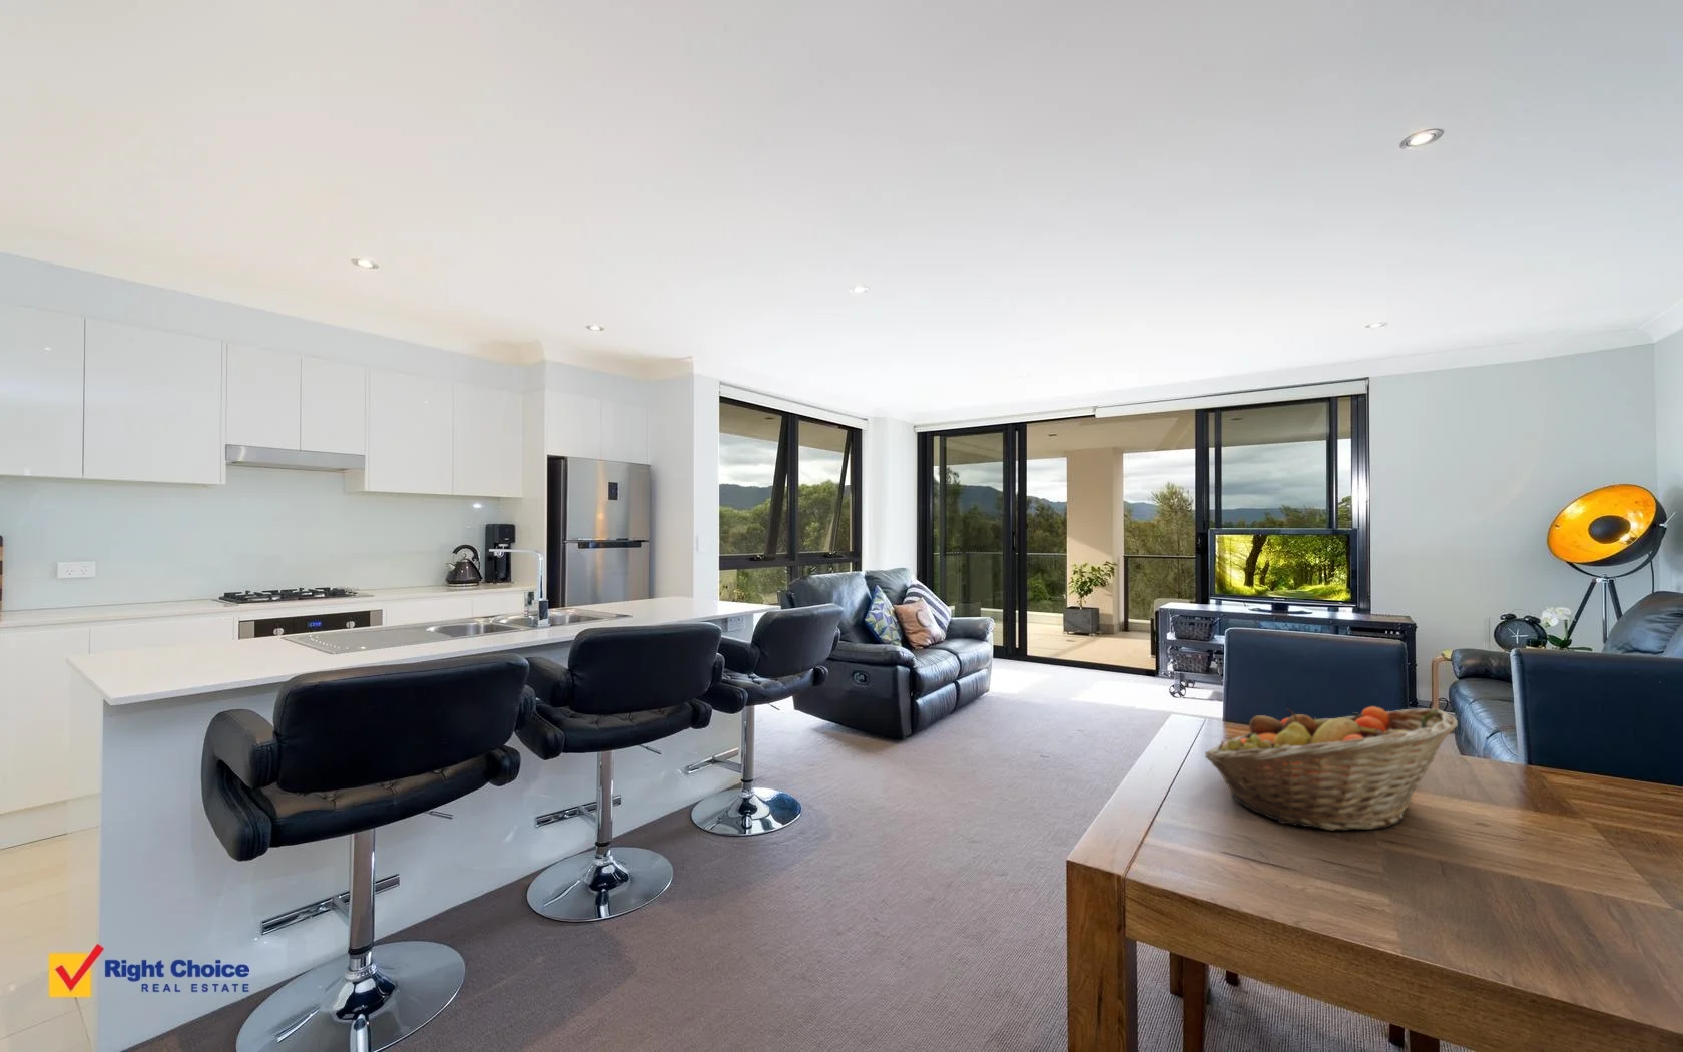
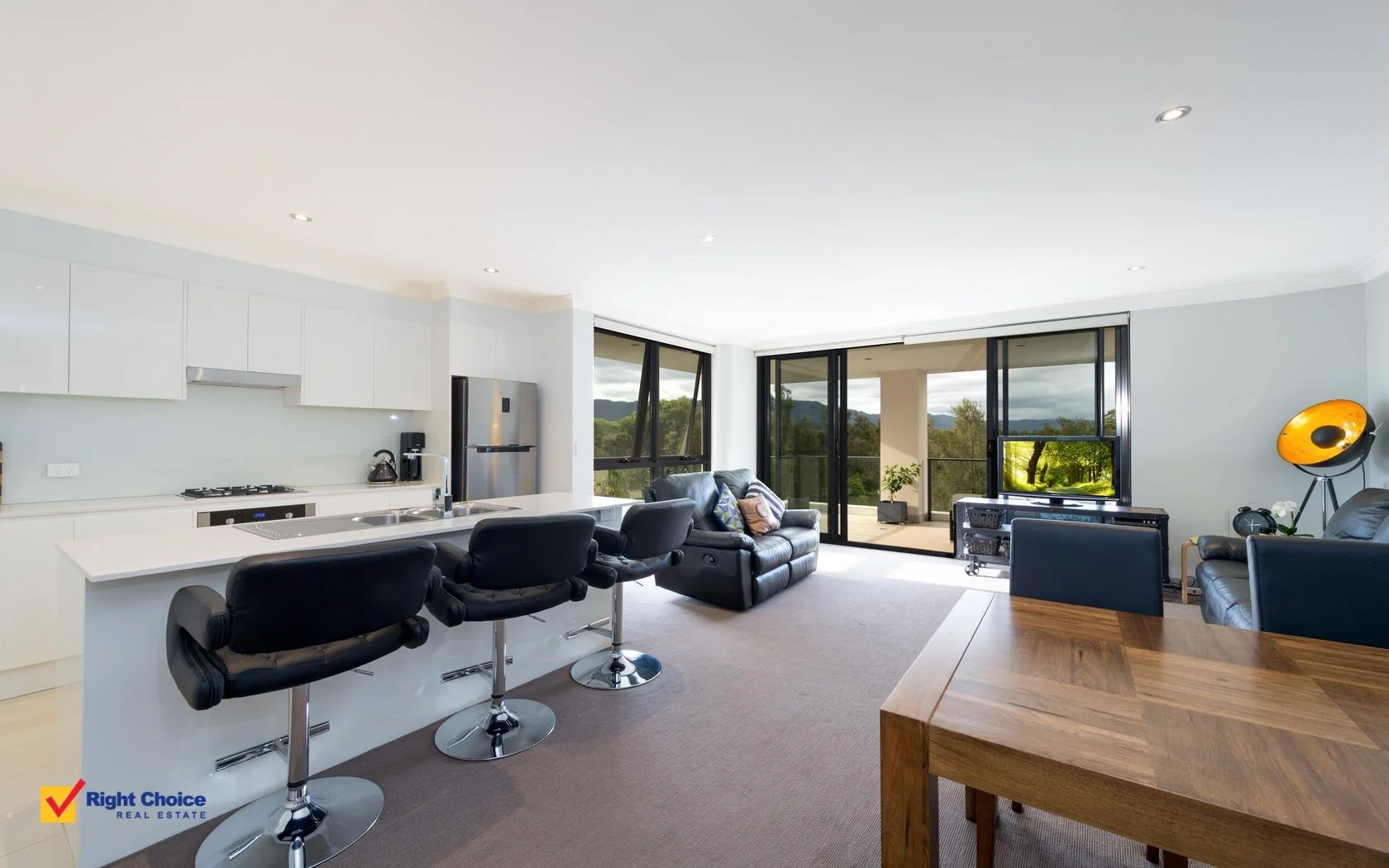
- fruit basket [1204,705,1459,831]
